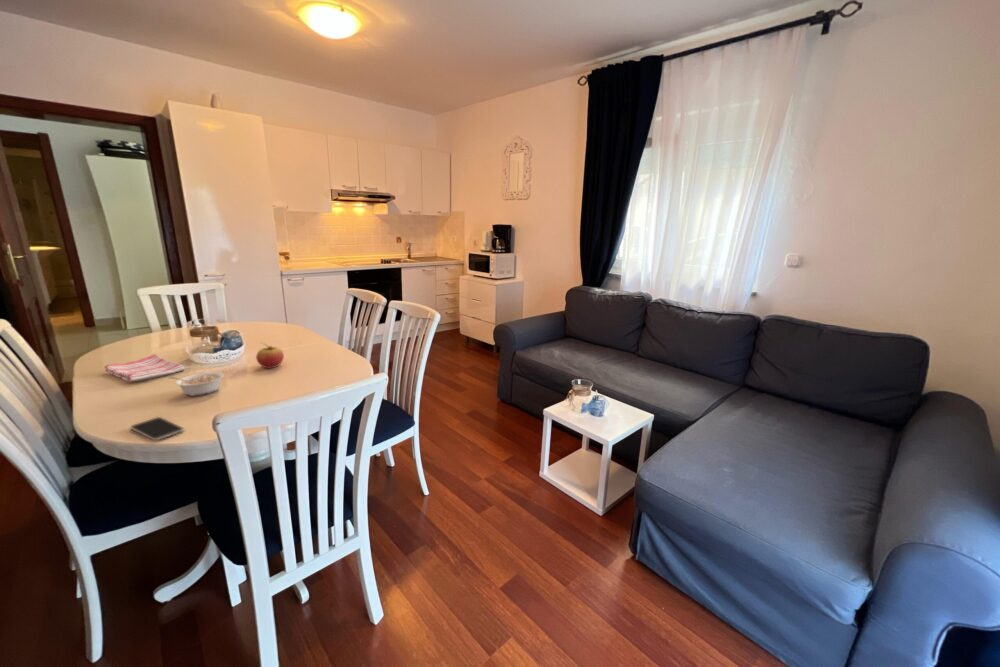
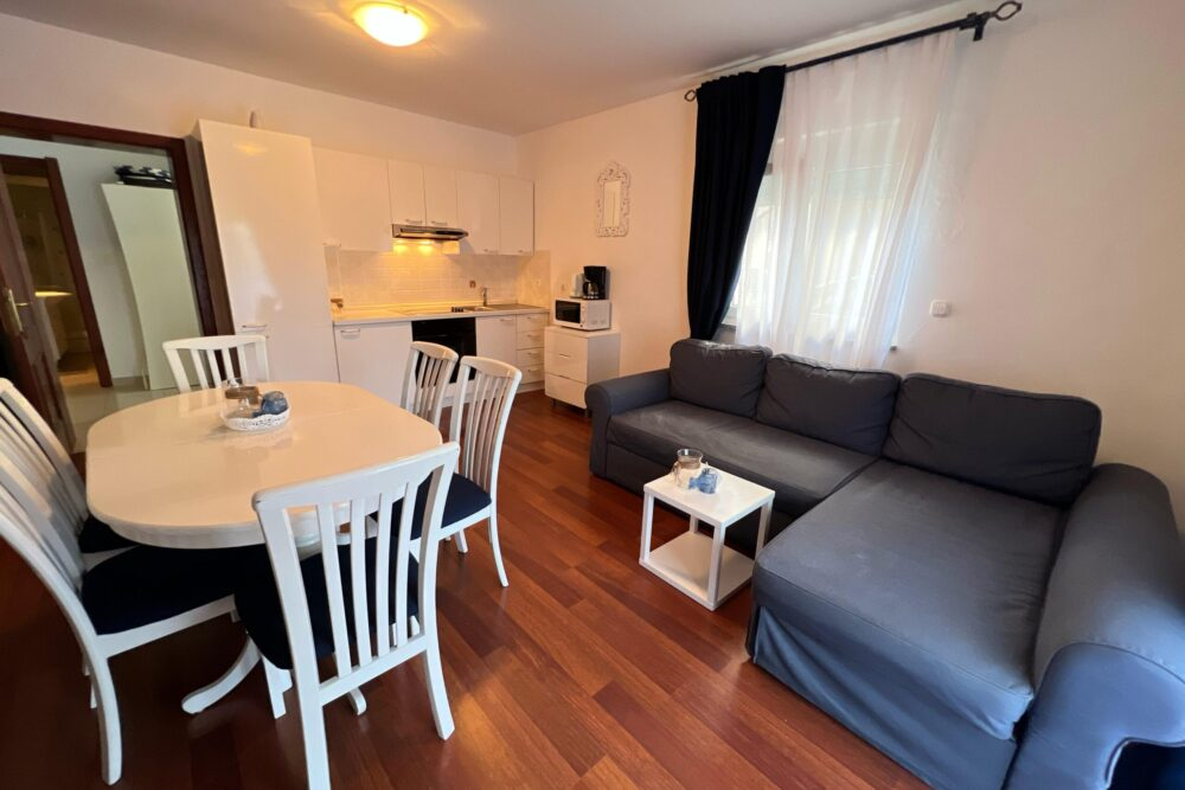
- legume [167,371,225,397]
- smartphone [129,416,185,441]
- fruit [255,342,285,369]
- dish towel [104,353,186,383]
